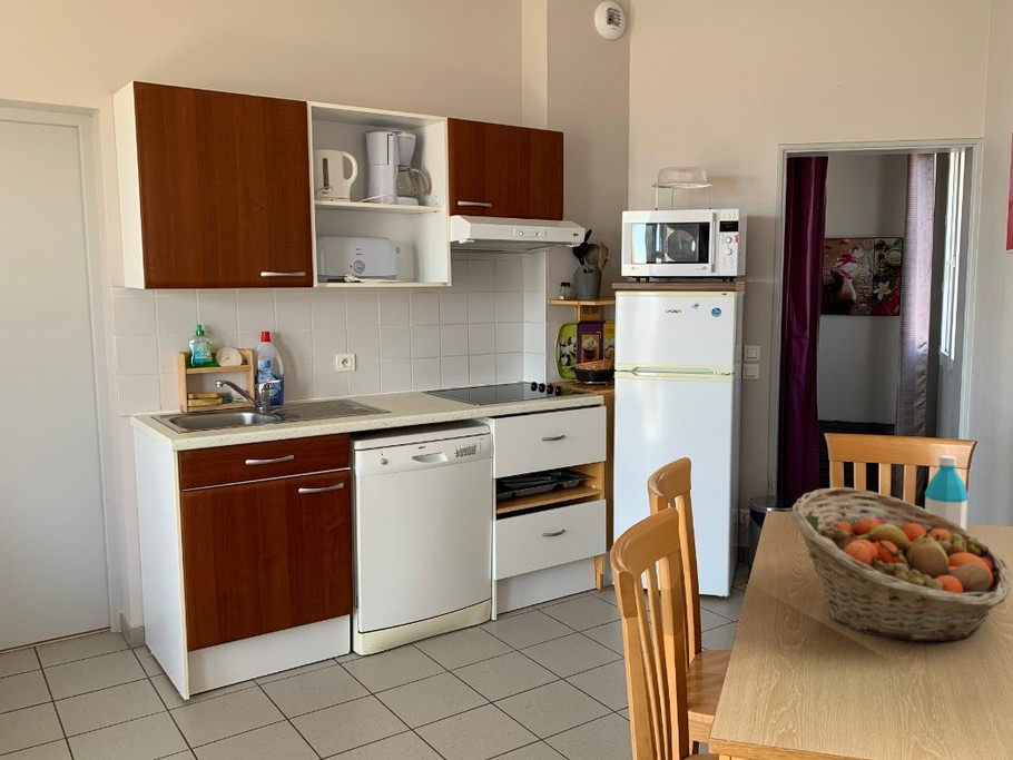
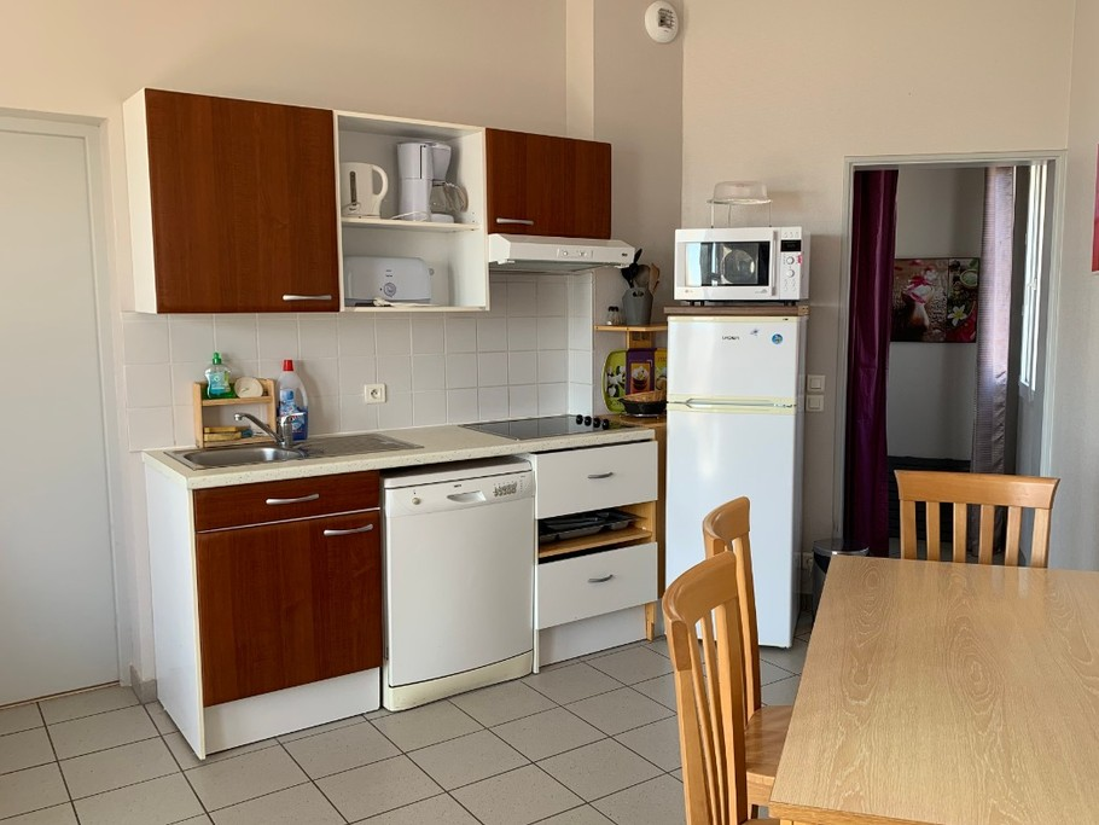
- water bottle [924,454,970,531]
- fruit basket [790,486,1012,642]
